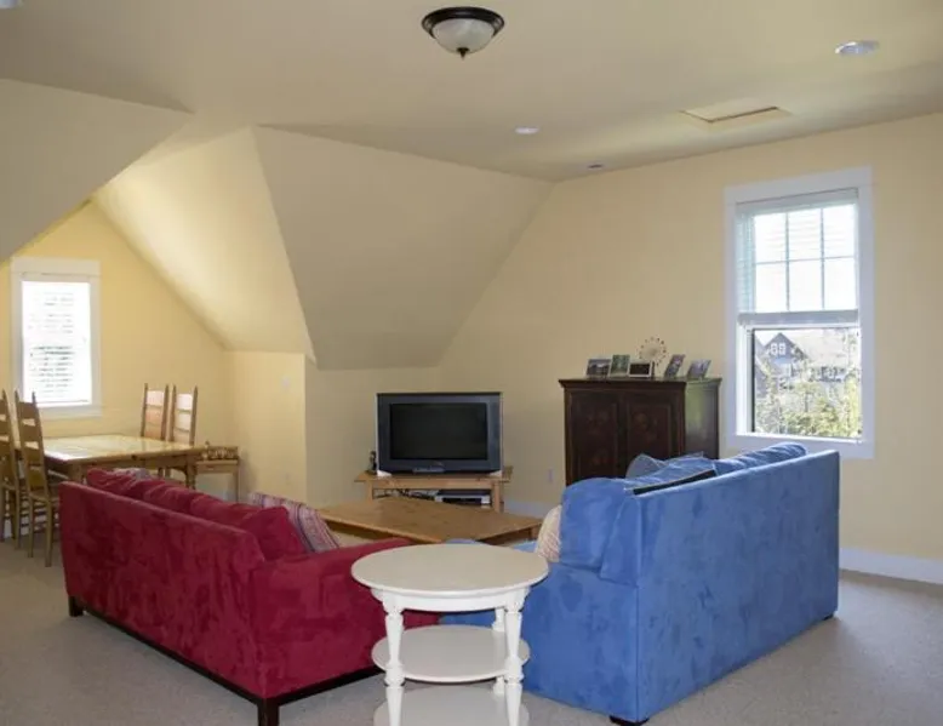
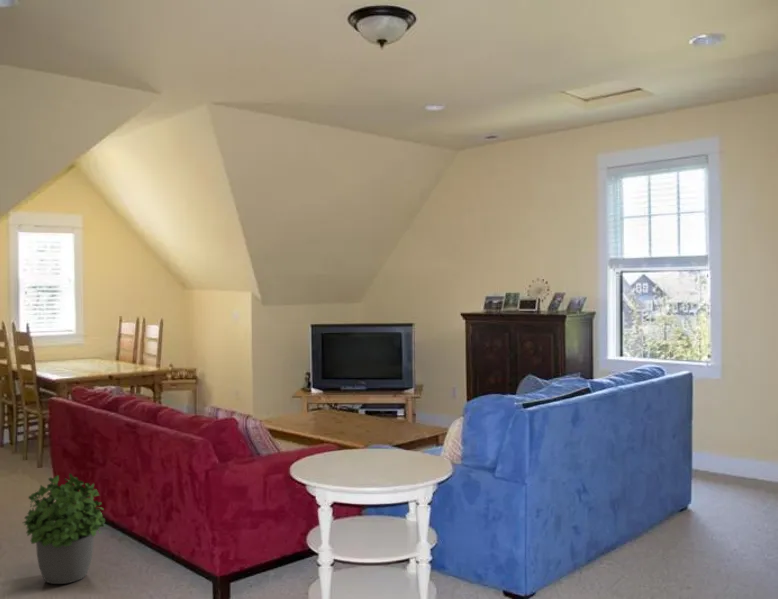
+ potted plant [22,472,106,585]
